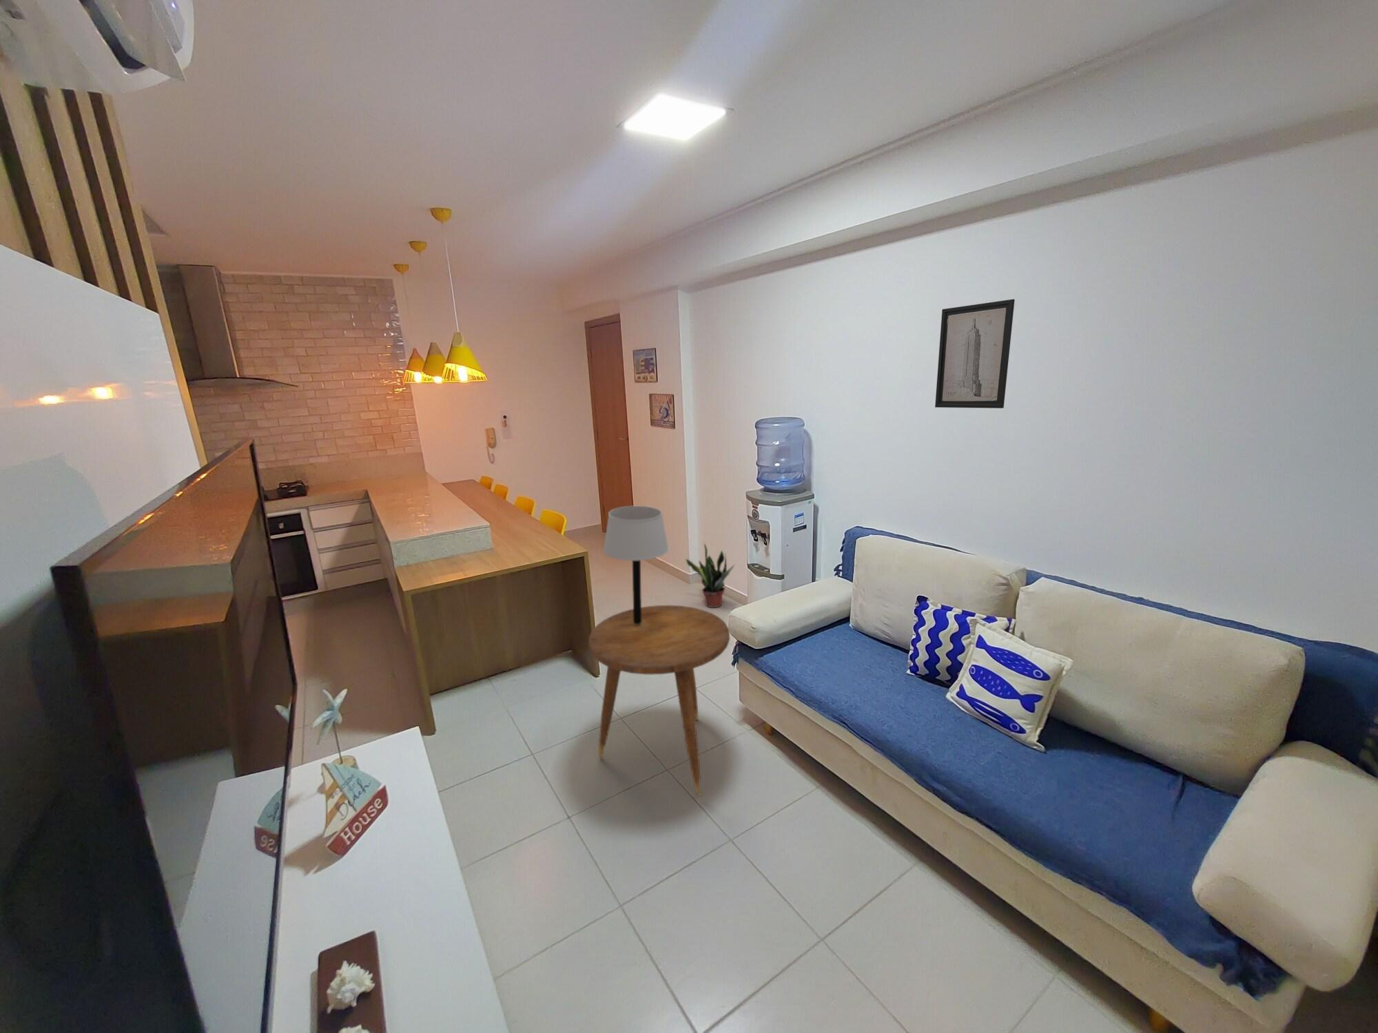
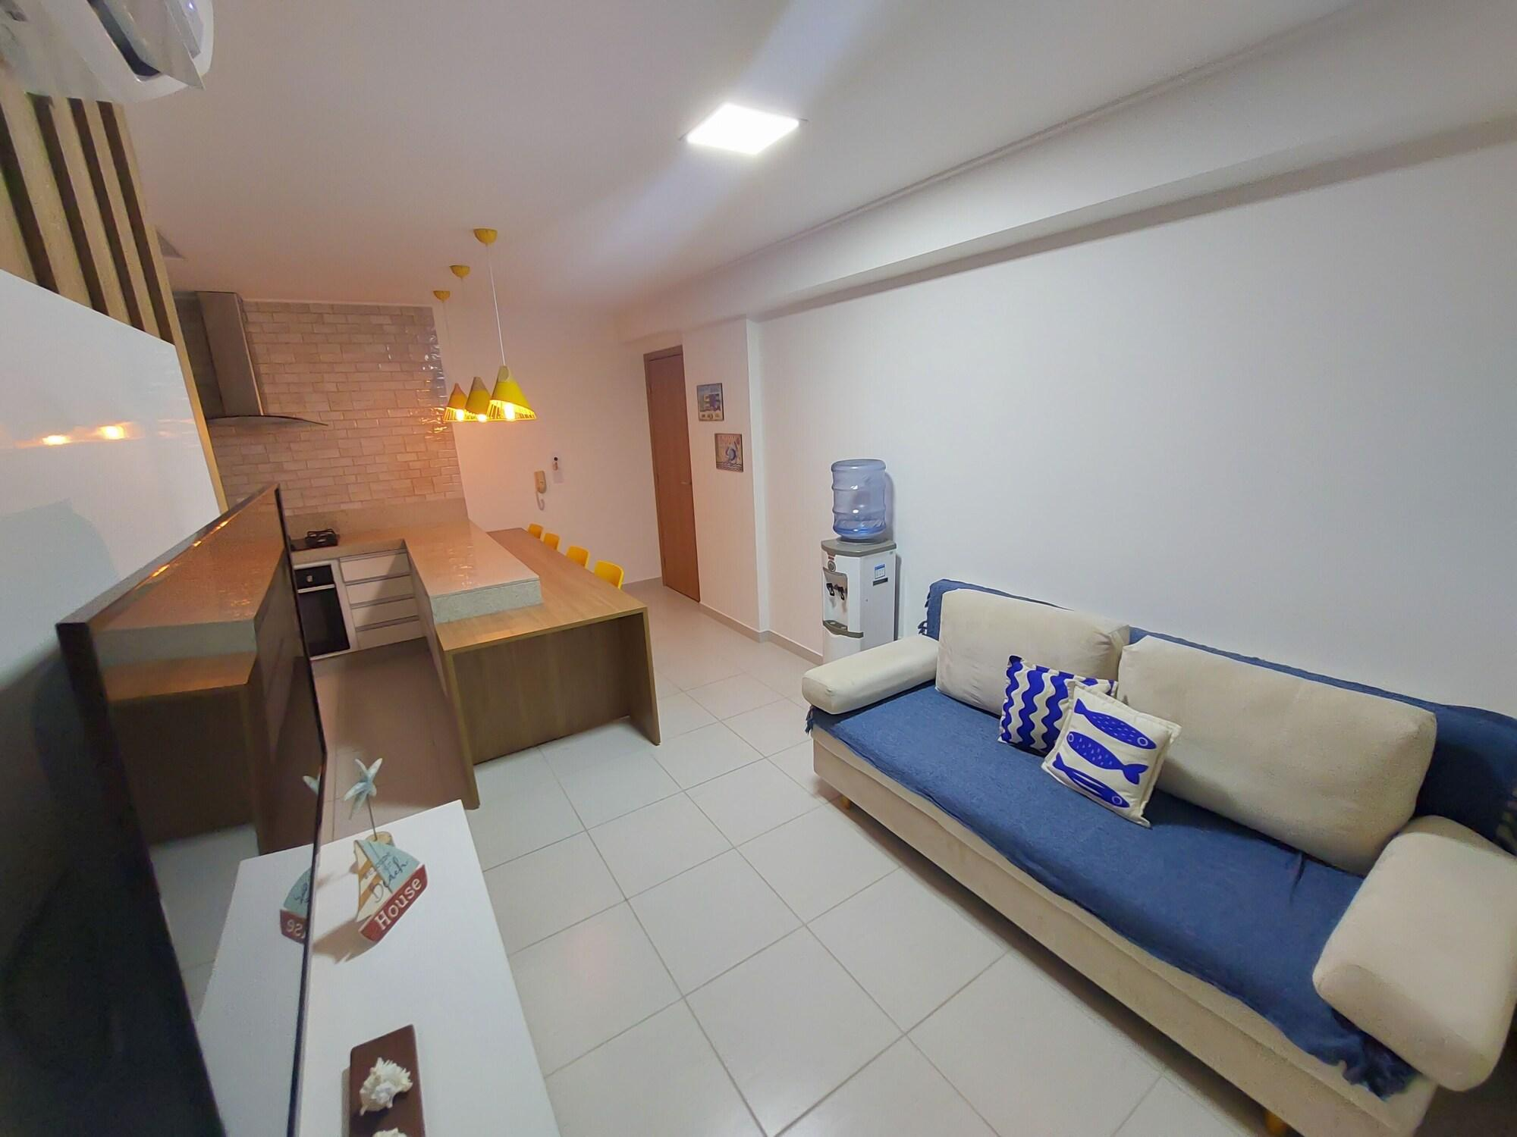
- potted plant [685,543,737,608]
- wall art [934,298,1016,409]
- table lamp [603,506,669,624]
- side table [588,604,730,796]
